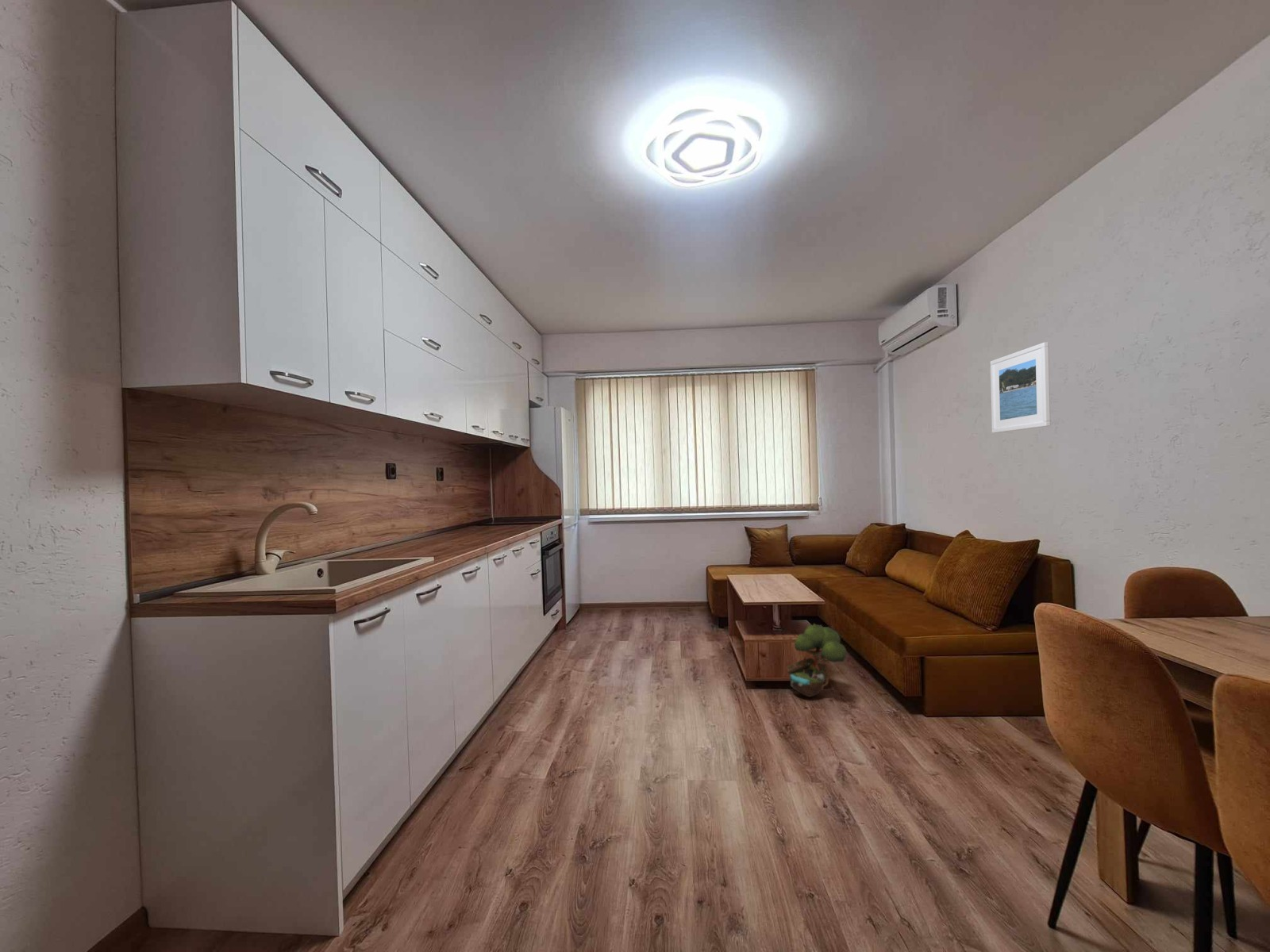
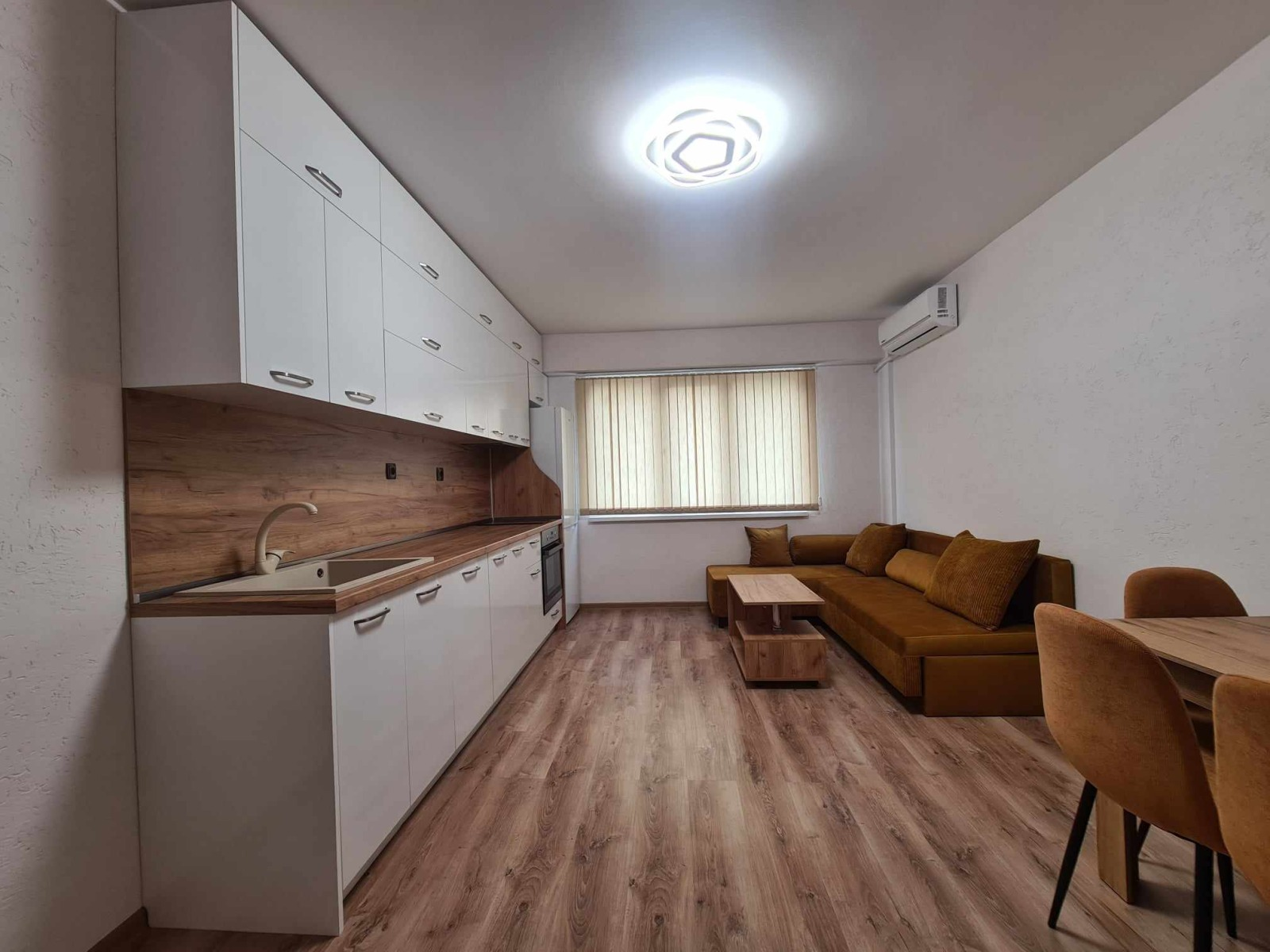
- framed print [990,341,1051,434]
- decorative tree [785,623,848,697]
